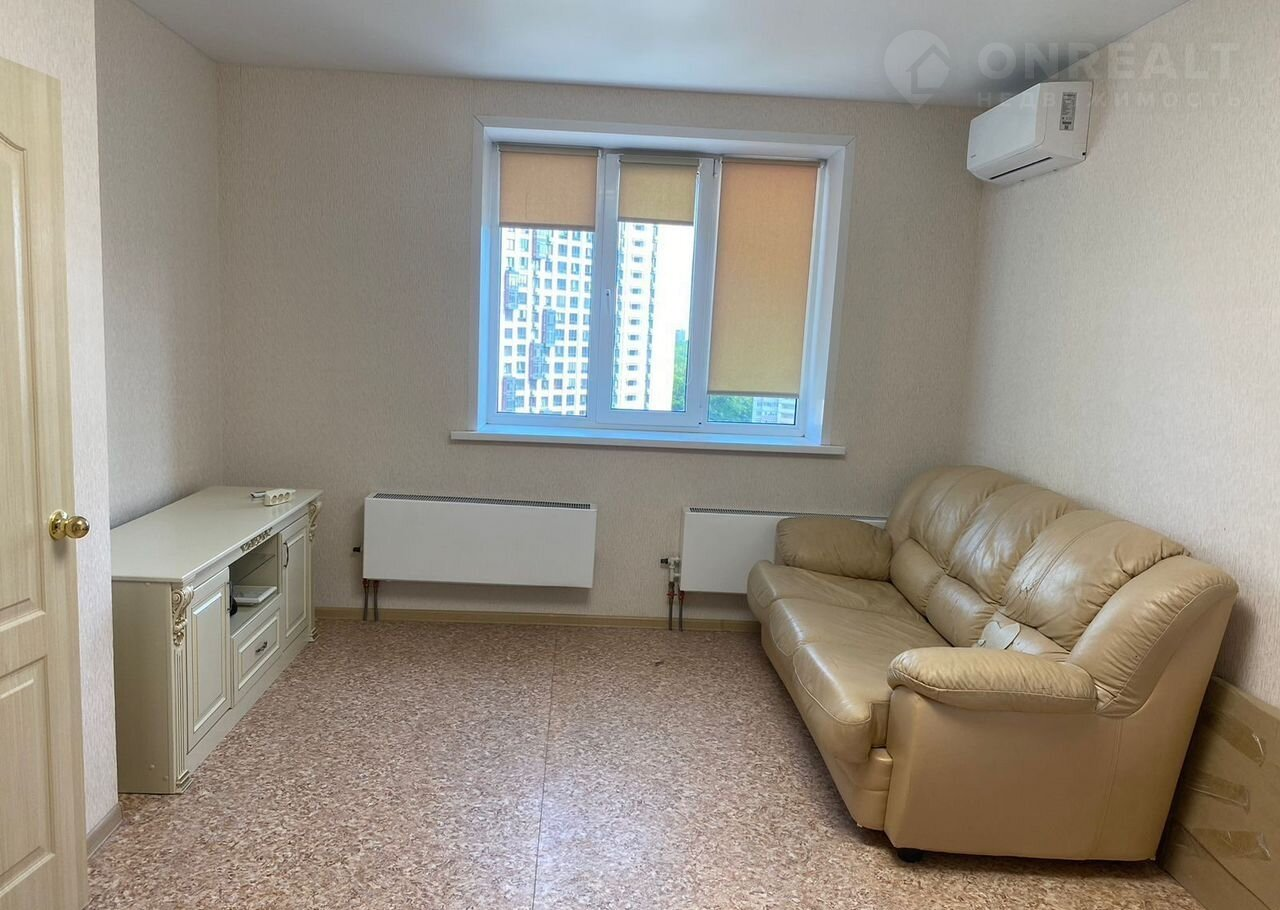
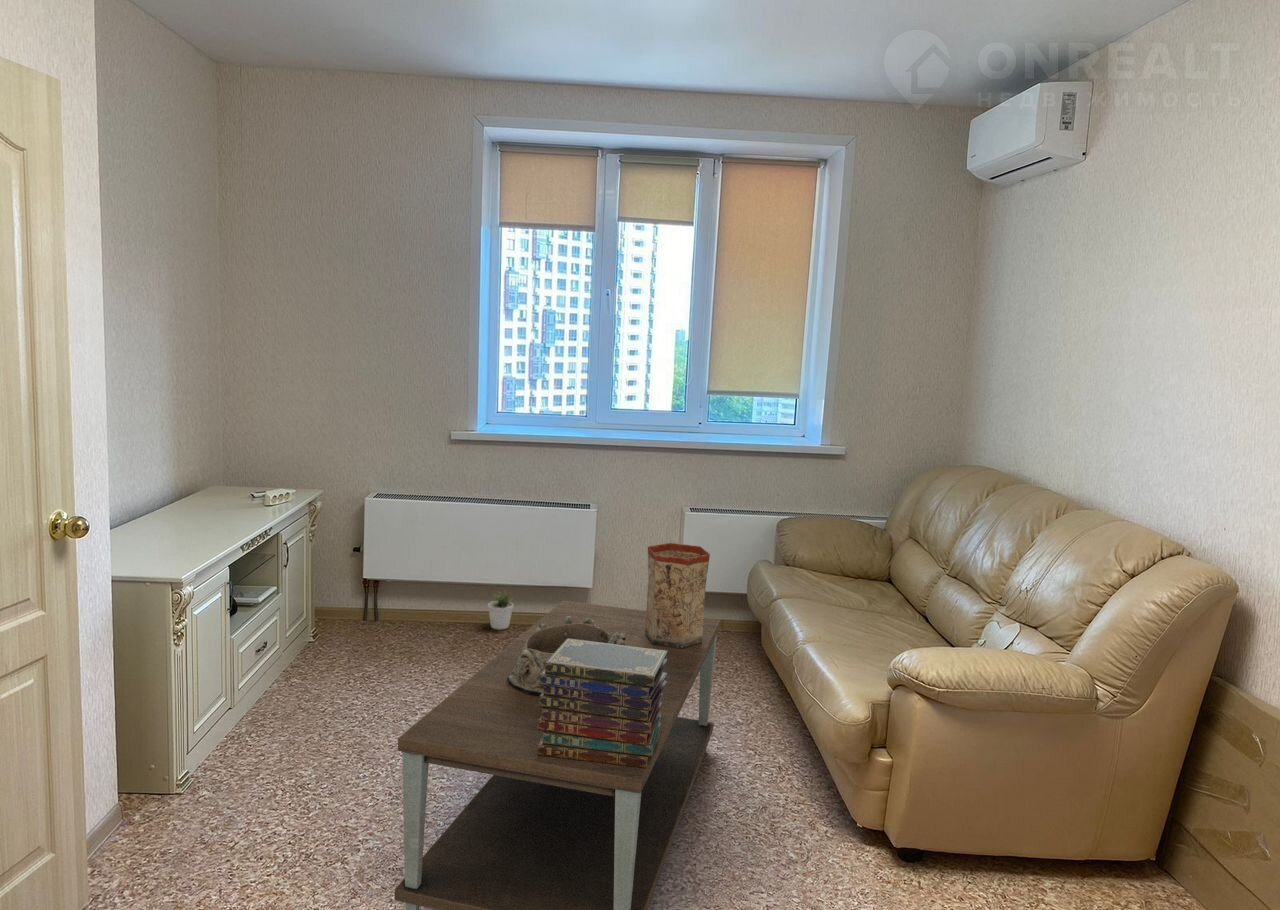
+ book stack [537,638,668,768]
+ vase [645,542,711,649]
+ coffee table [394,600,721,910]
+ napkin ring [507,616,627,696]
+ potted plant [487,589,515,631]
